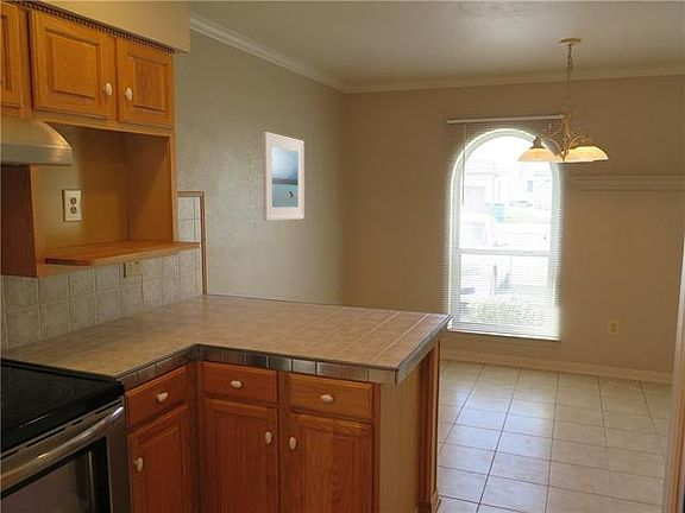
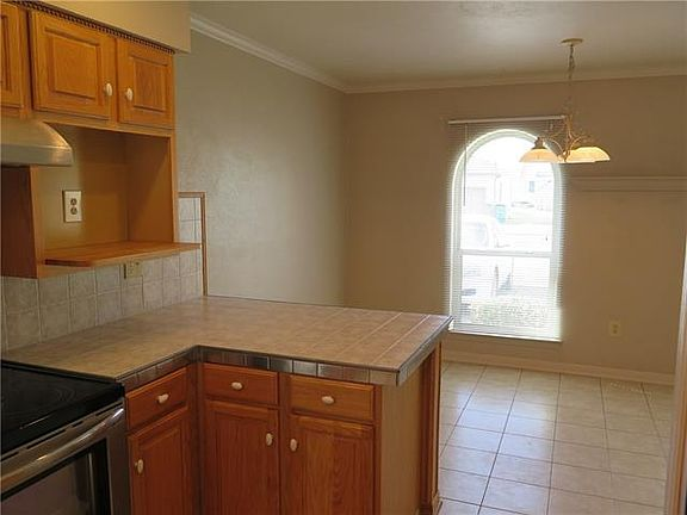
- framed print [262,131,306,222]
